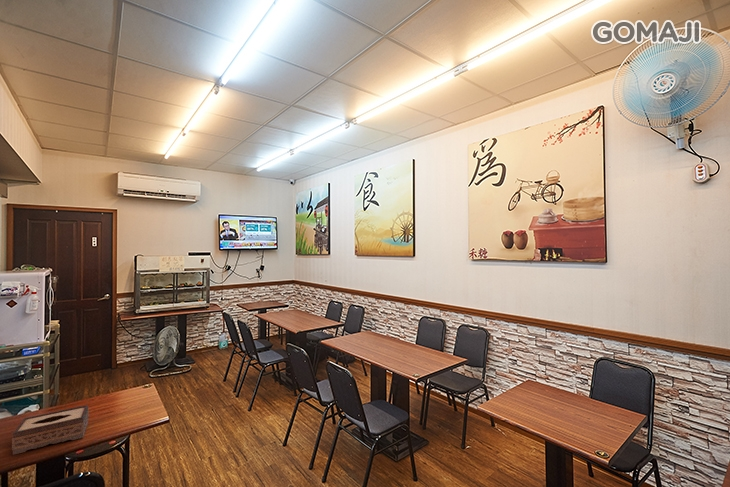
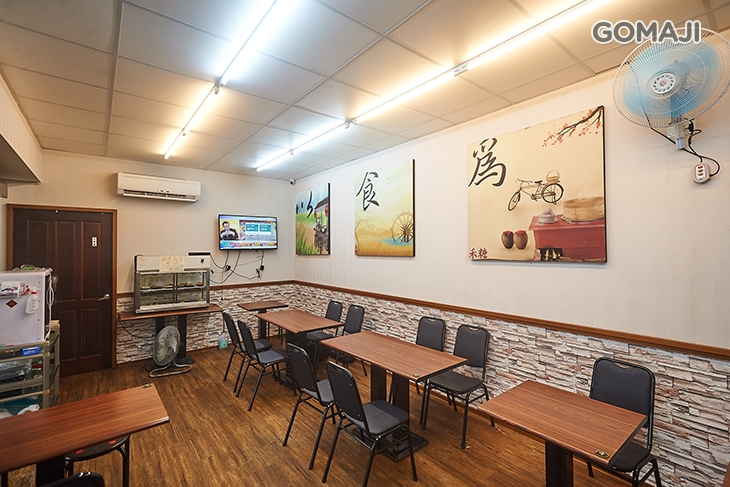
- tissue box [11,404,90,456]
